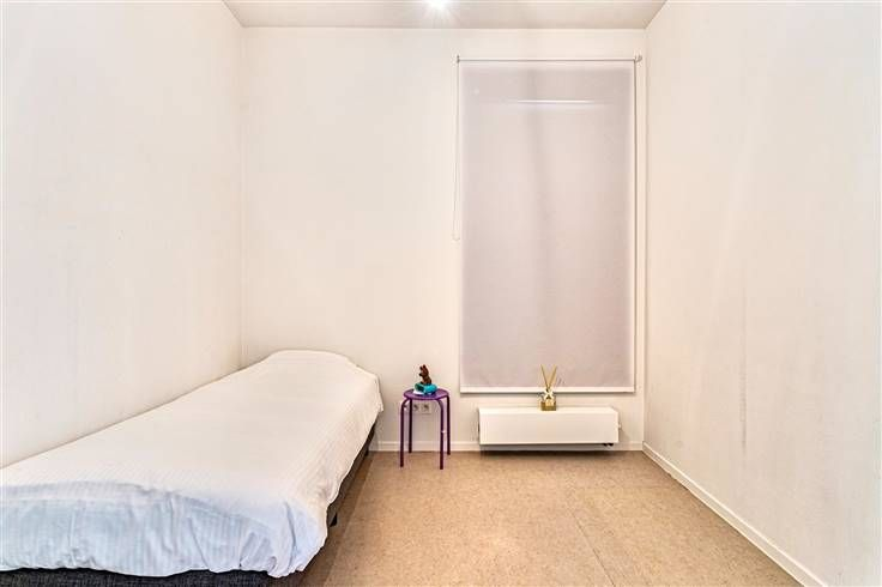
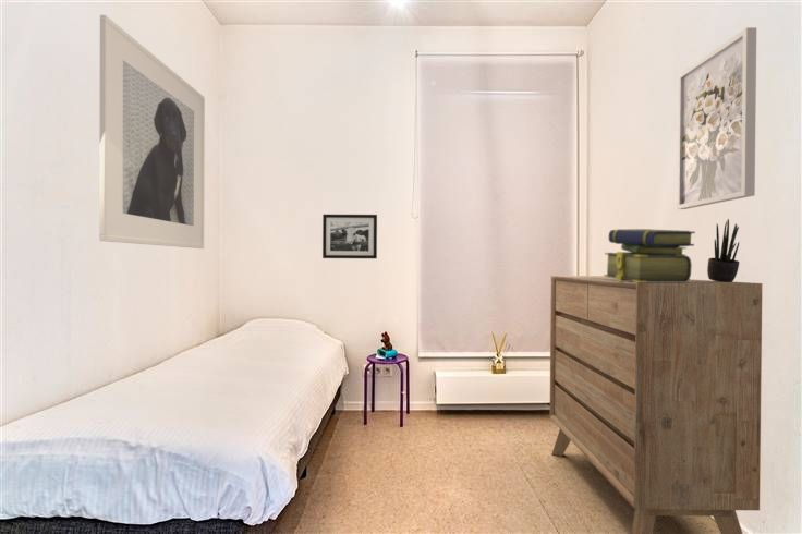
+ potted plant [706,218,740,282]
+ stack of books [603,228,696,282]
+ wall art [676,26,757,210]
+ dresser [549,275,763,534]
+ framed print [98,14,206,250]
+ picture frame [321,214,378,259]
